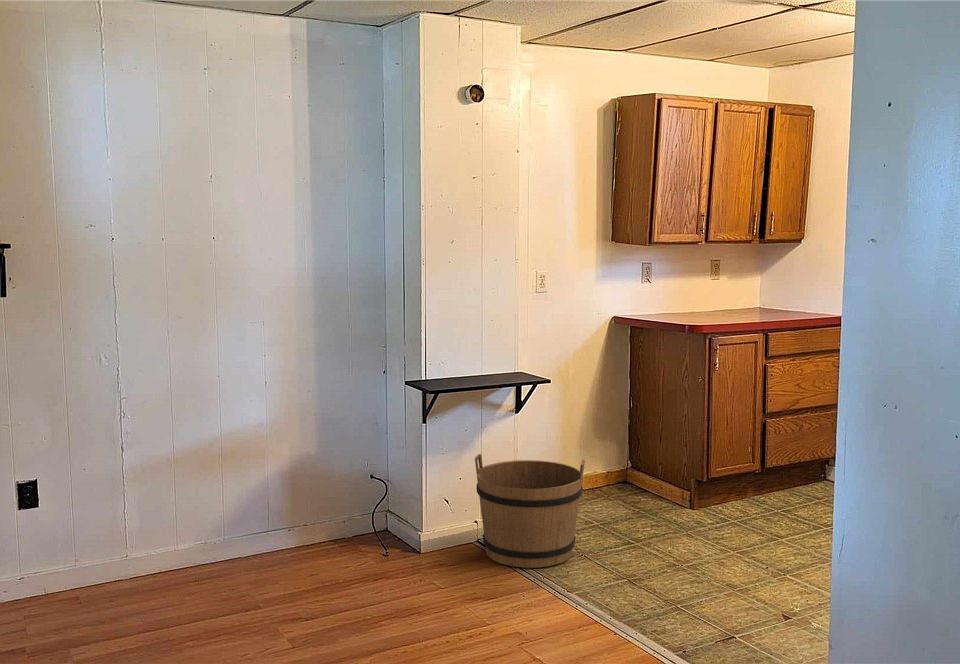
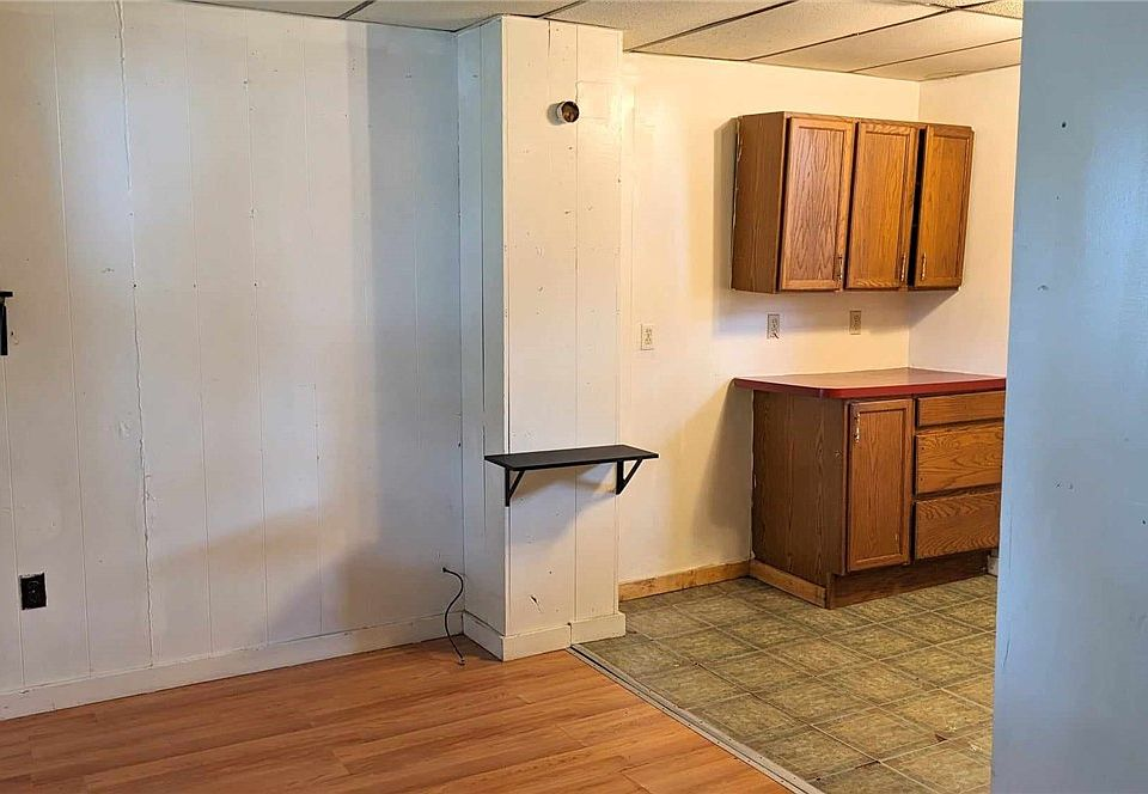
- bucket [474,453,586,569]
